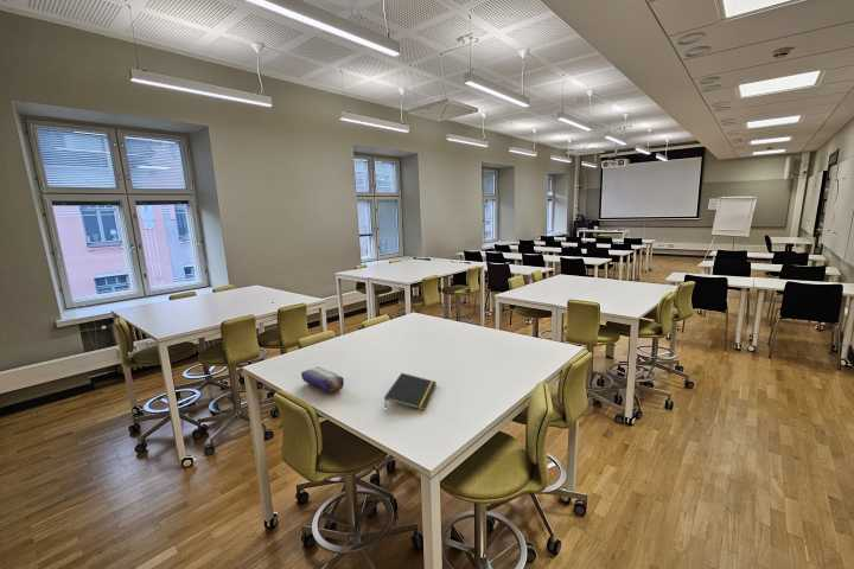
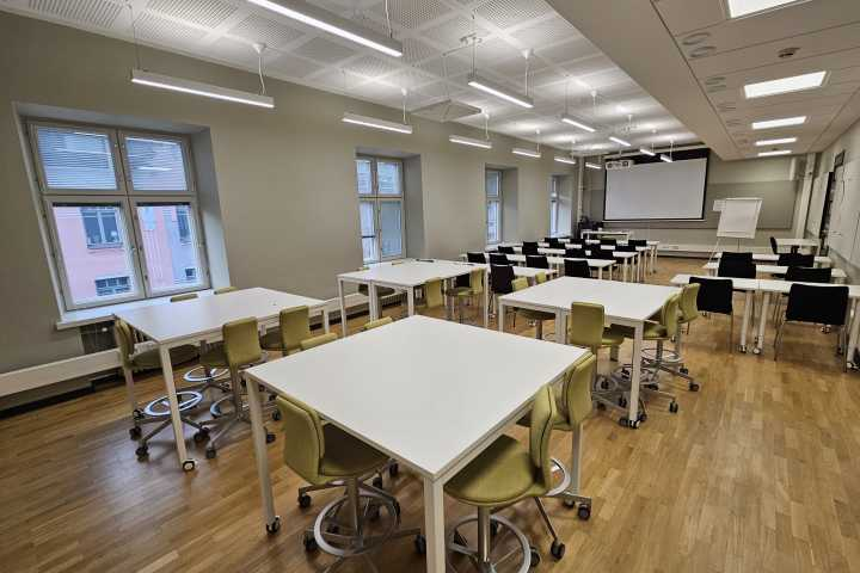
- pencil case [300,366,345,395]
- notepad [383,372,438,411]
